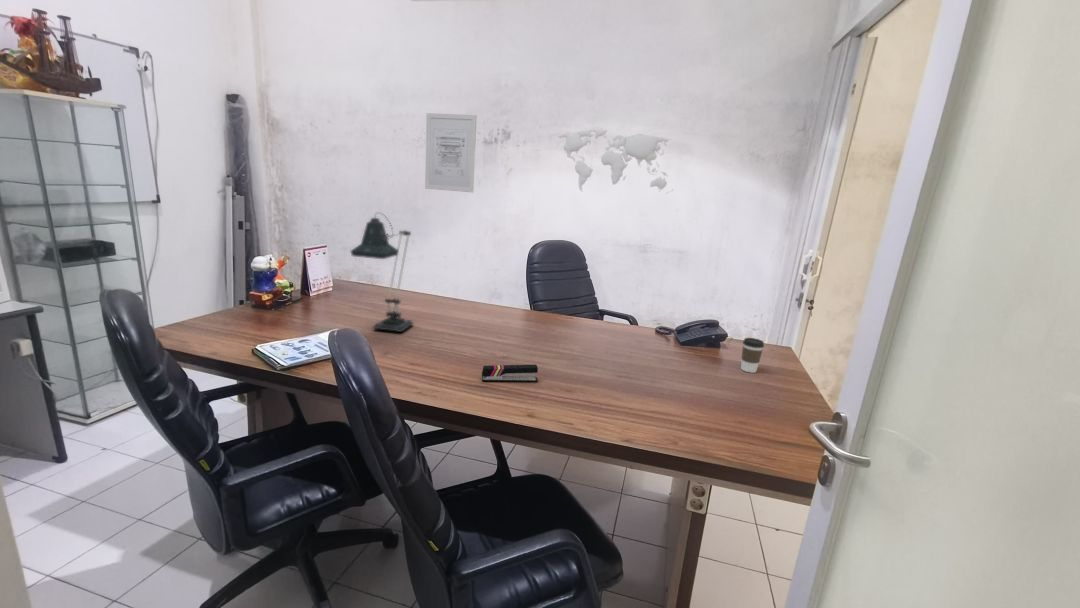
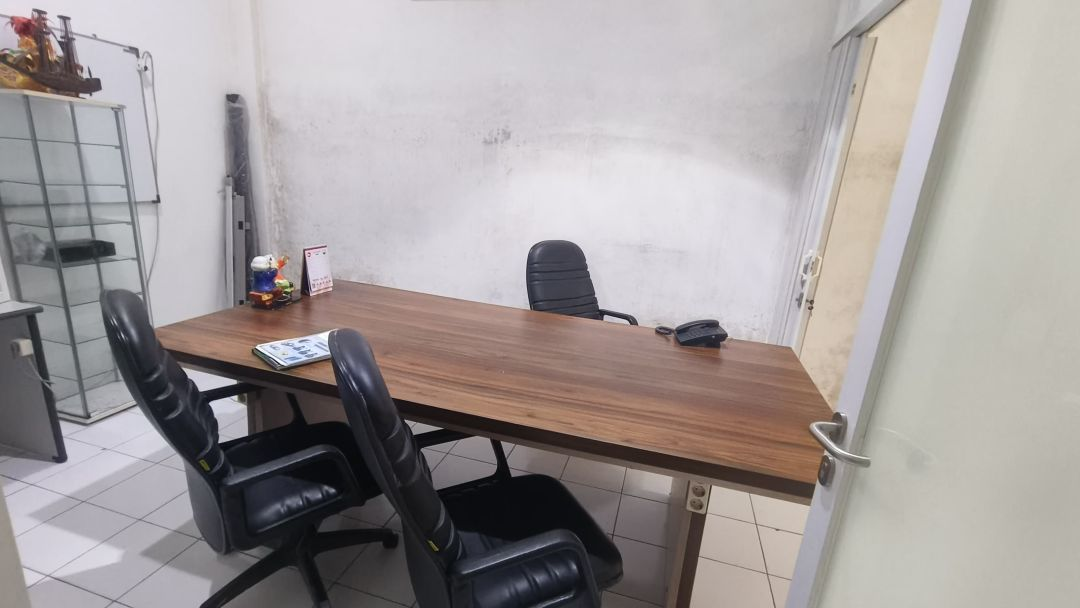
- world map [557,129,674,195]
- stapler [481,364,539,383]
- desk lamp [349,211,415,333]
- wall art [424,112,478,194]
- coffee cup [740,337,765,374]
